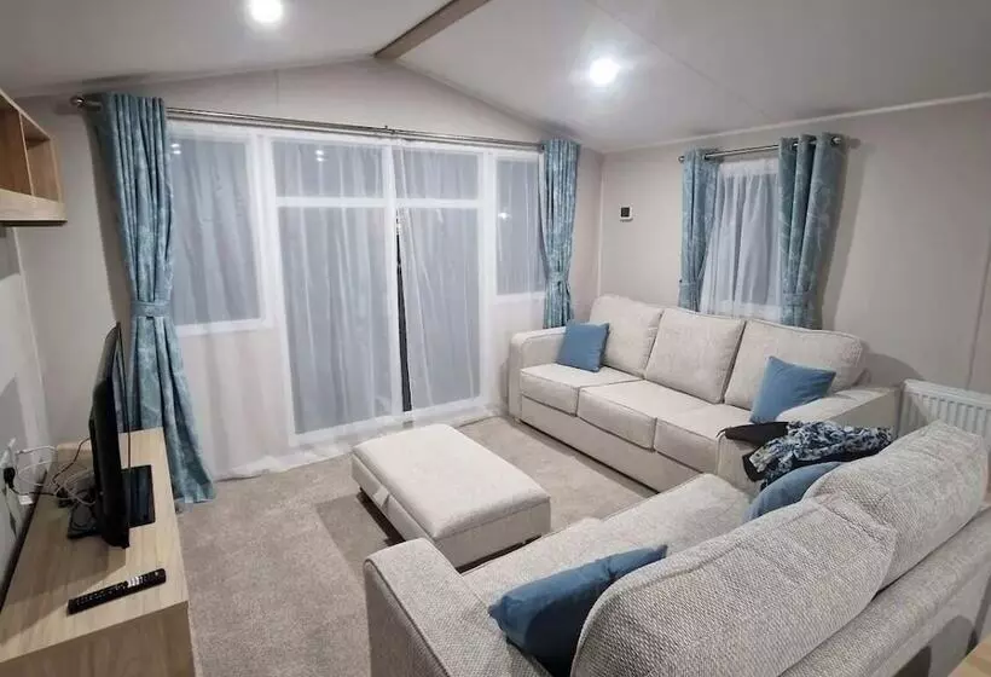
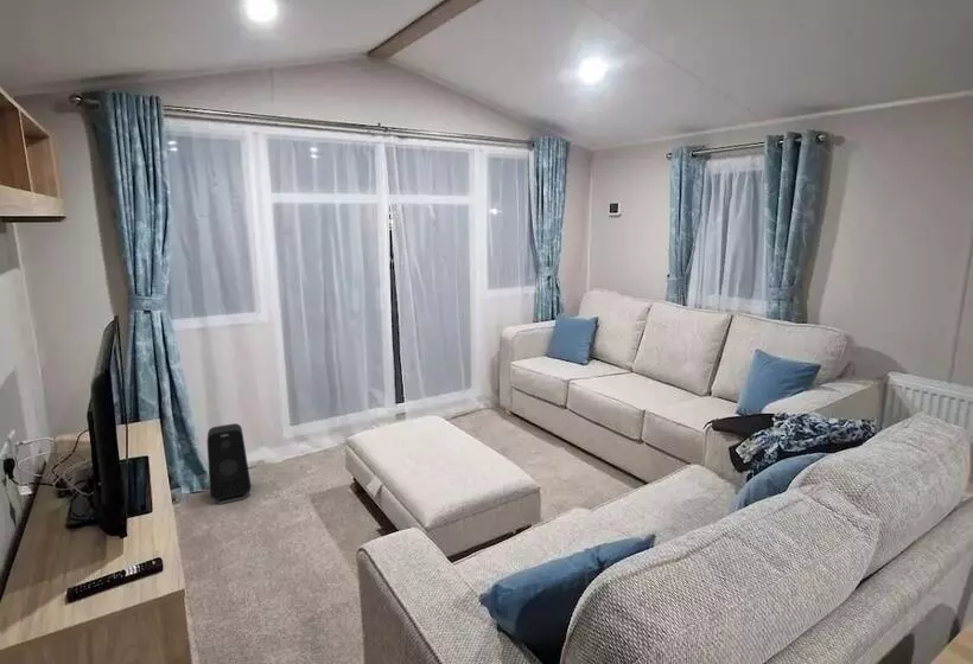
+ speaker [206,422,252,505]
